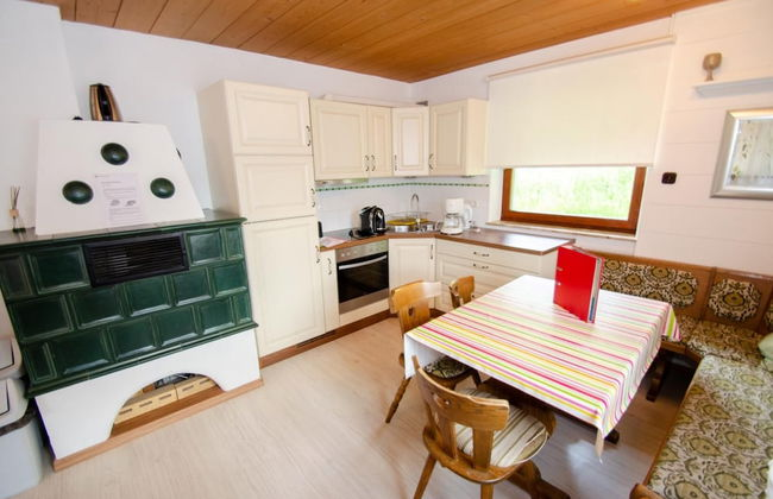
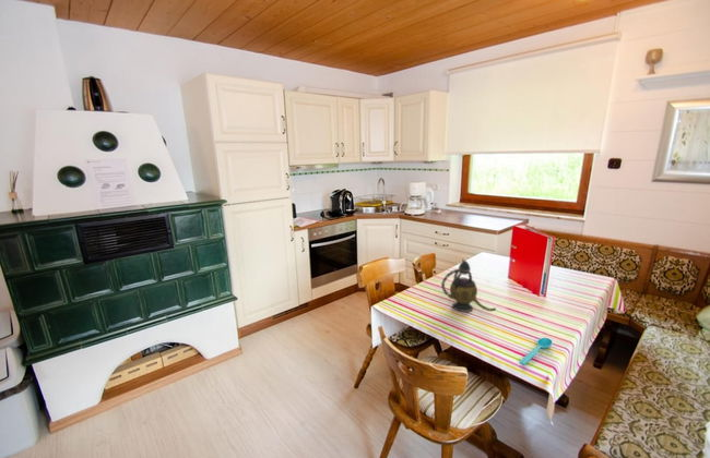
+ teapot [440,257,497,313]
+ spoon [519,337,554,365]
